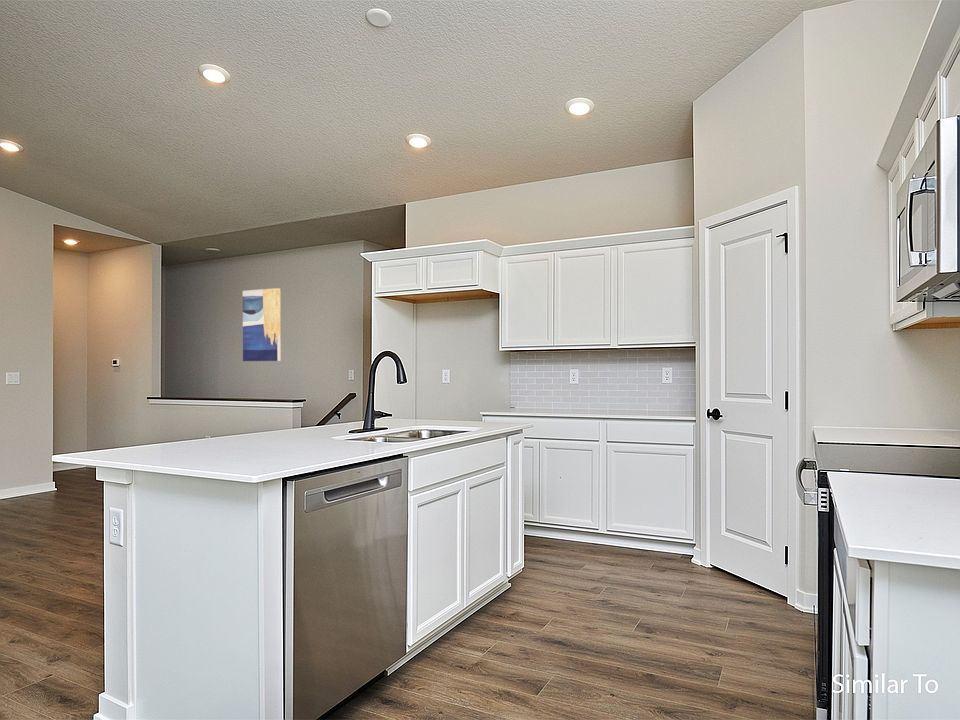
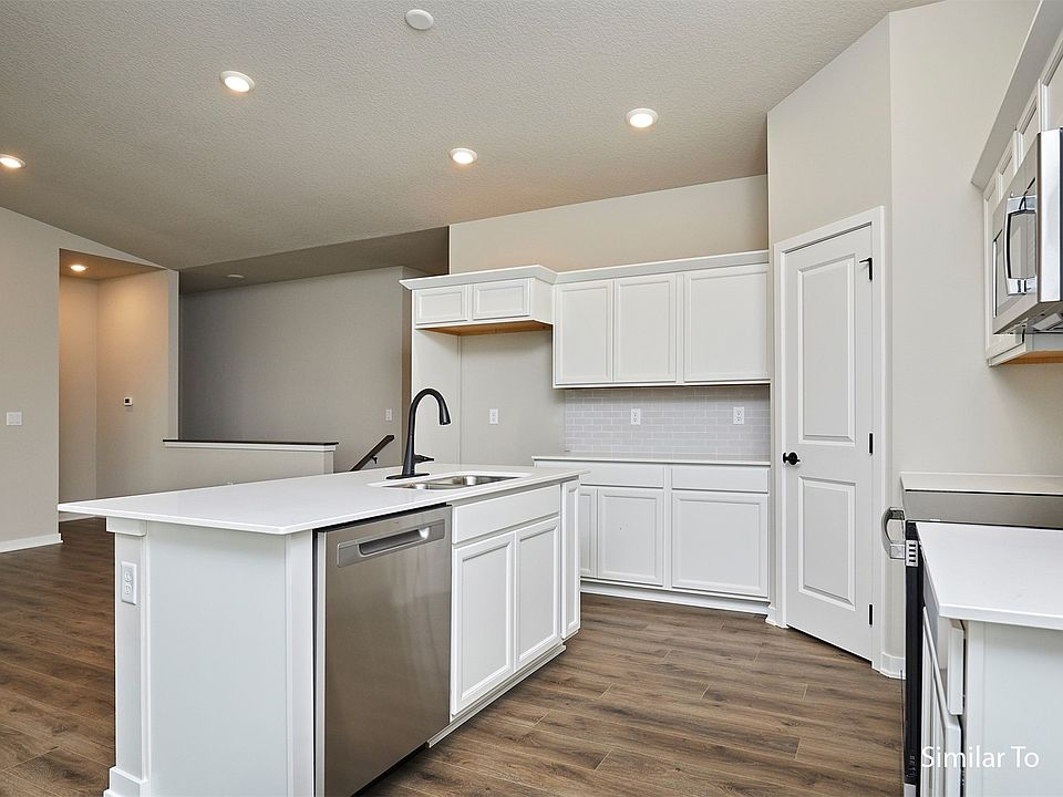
- wall art [242,287,282,362]
